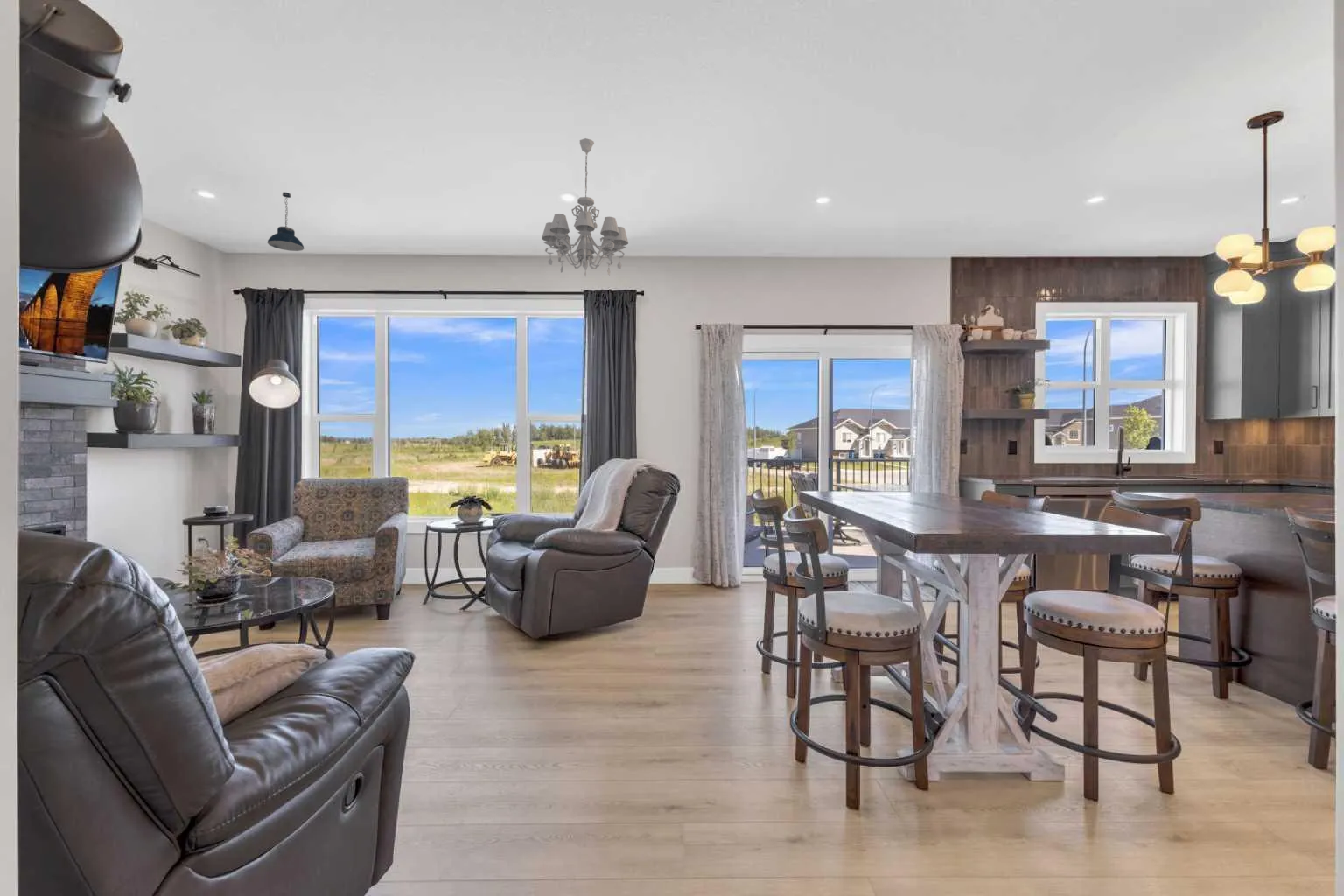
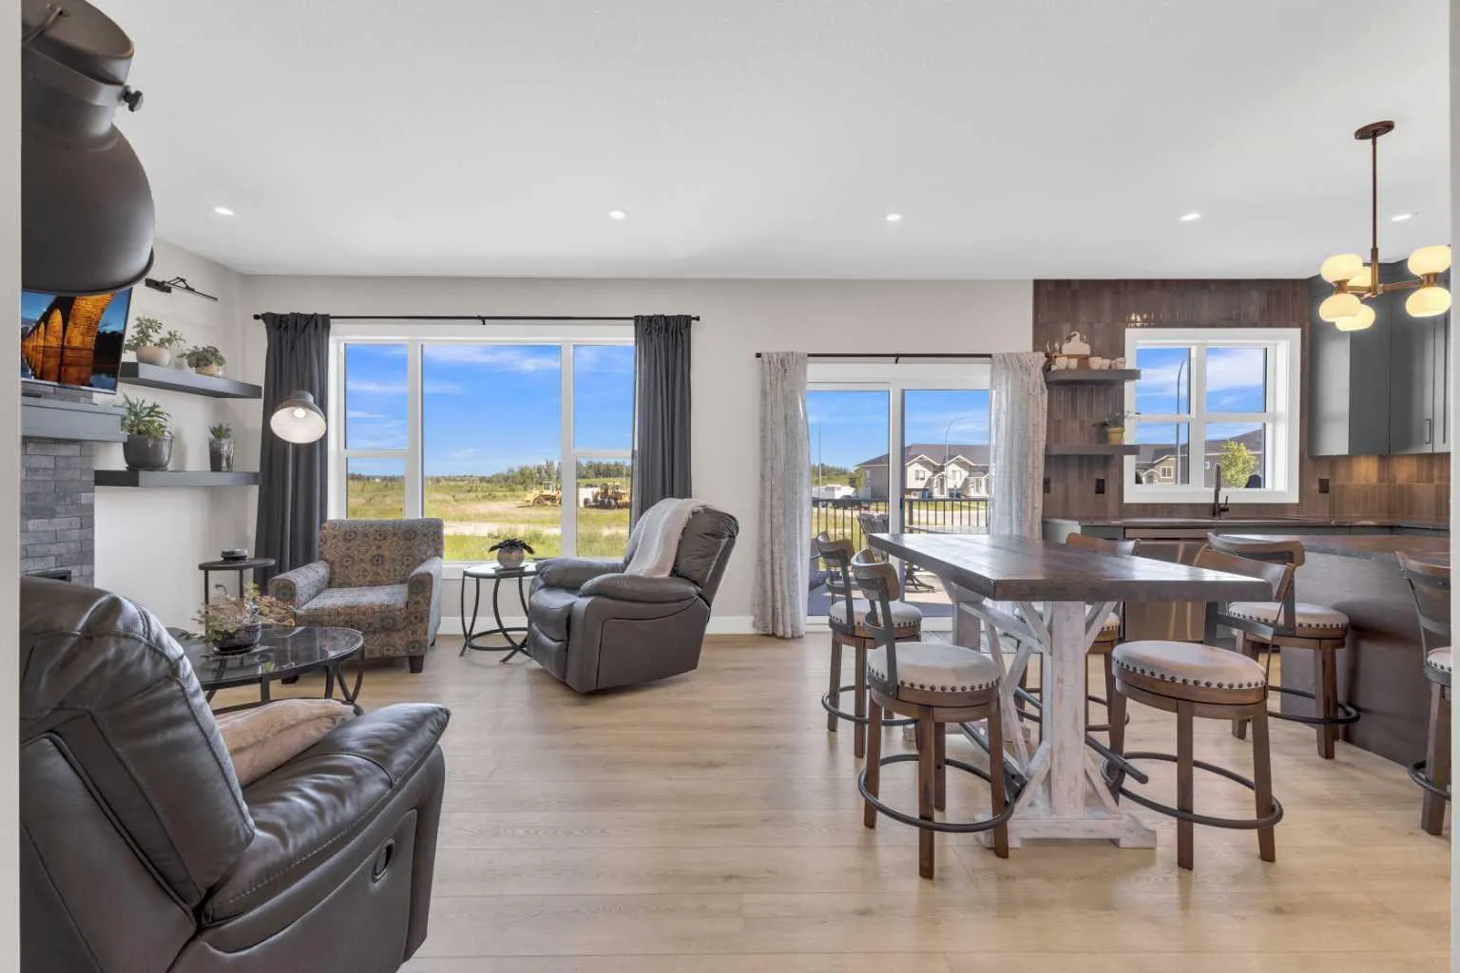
- chandelier [541,137,629,277]
- pendant light [267,192,304,252]
